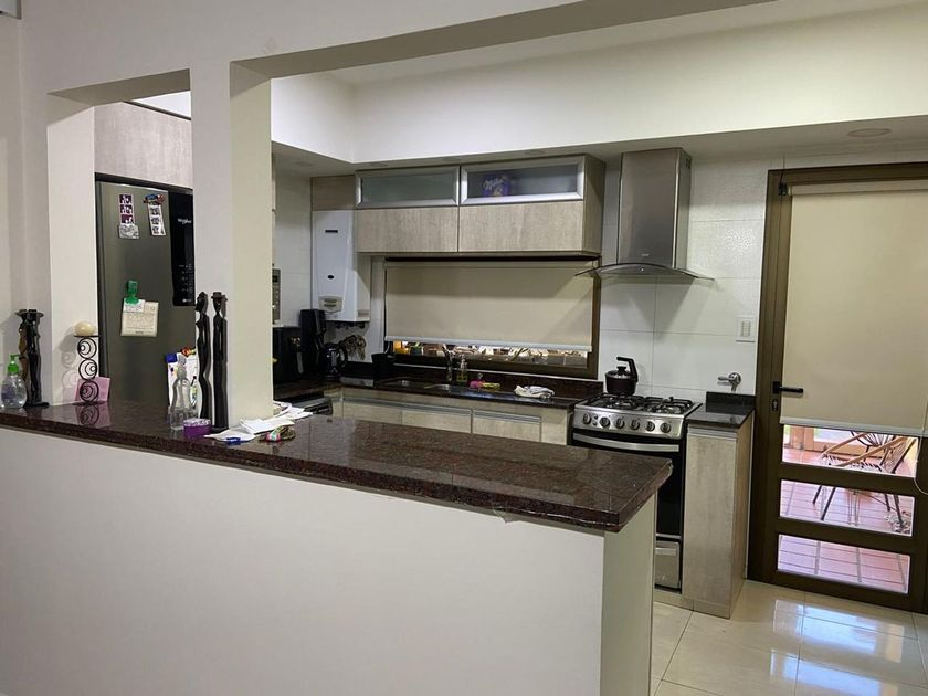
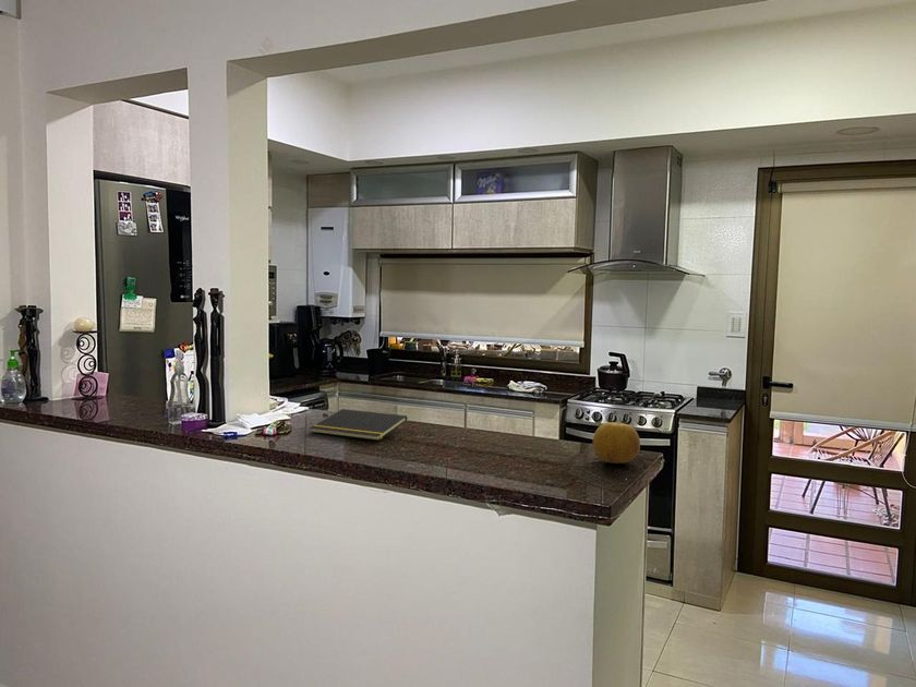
+ notepad [310,408,408,442]
+ fruit [592,421,641,465]
